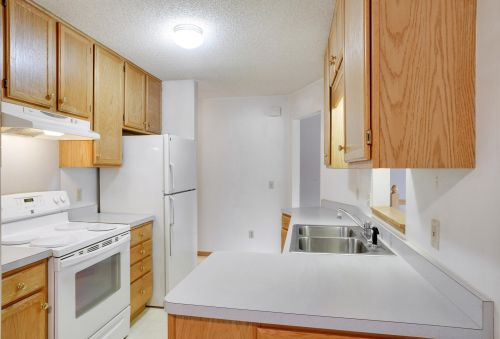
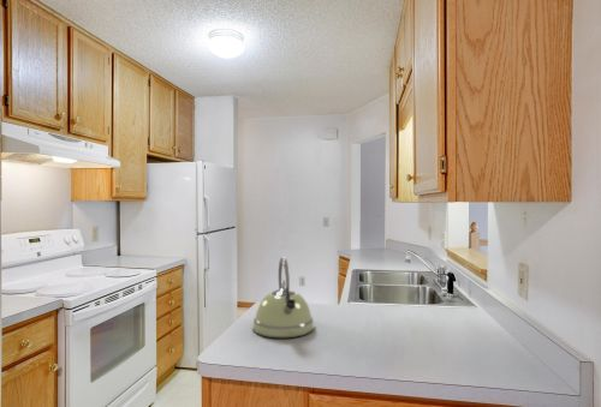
+ kettle [251,256,315,339]
